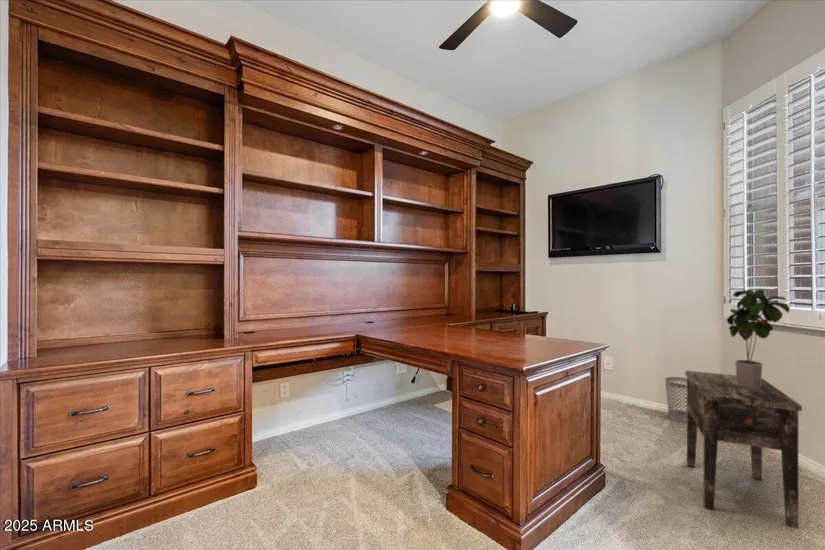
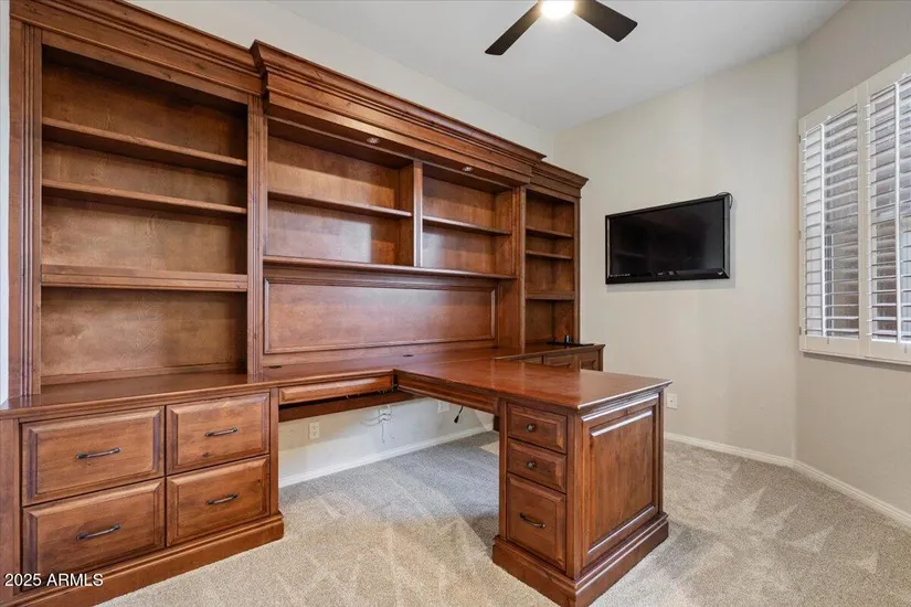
- potted plant [726,288,791,388]
- wastebasket [664,376,687,425]
- side table [684,369,803,530]
